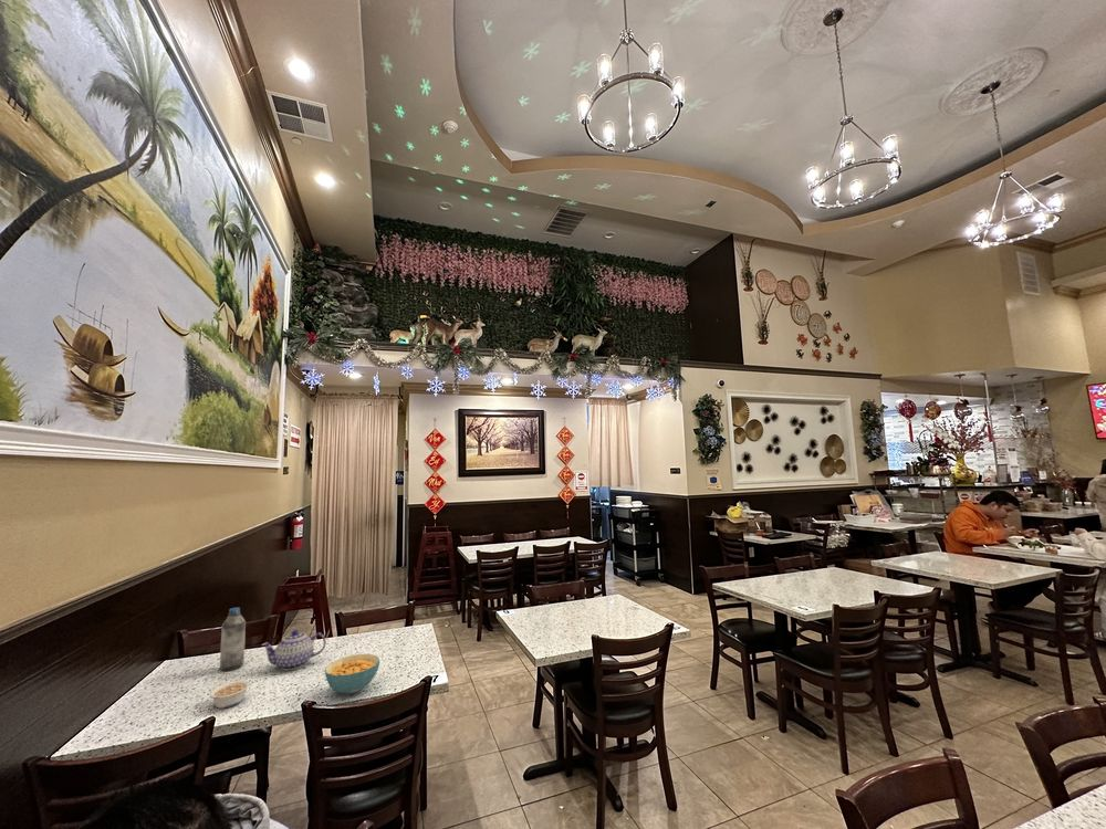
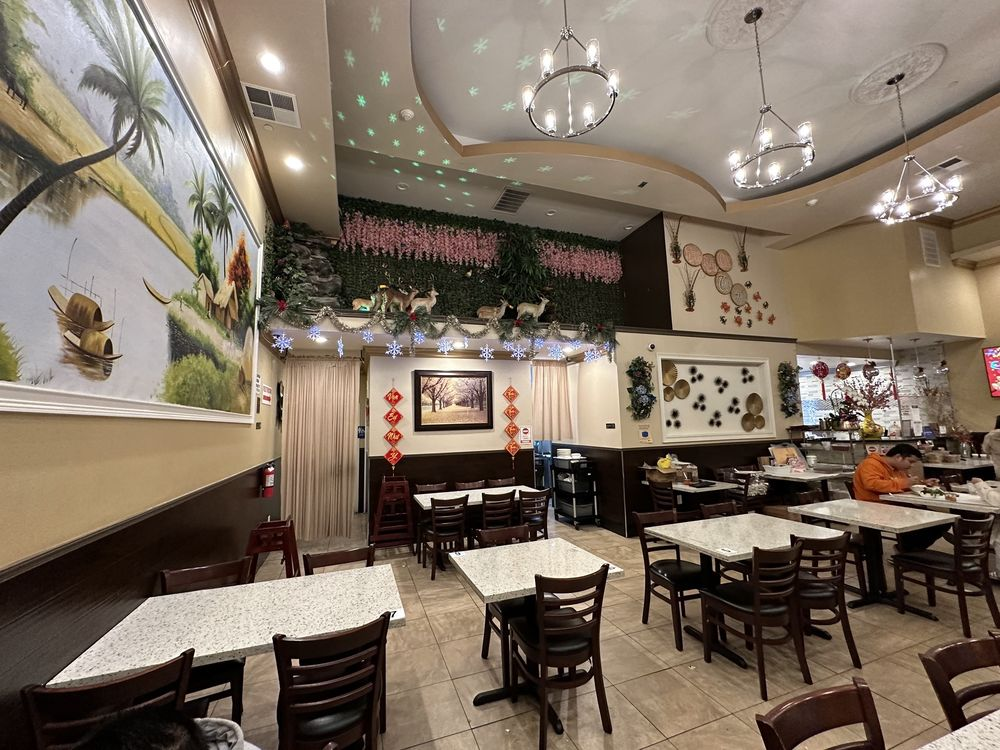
- legume [209,679,251,710]
- water bottle [219,607,247,672]
- teapot [260,629,327,672]
- cereal bowl [324,653,380,695]
